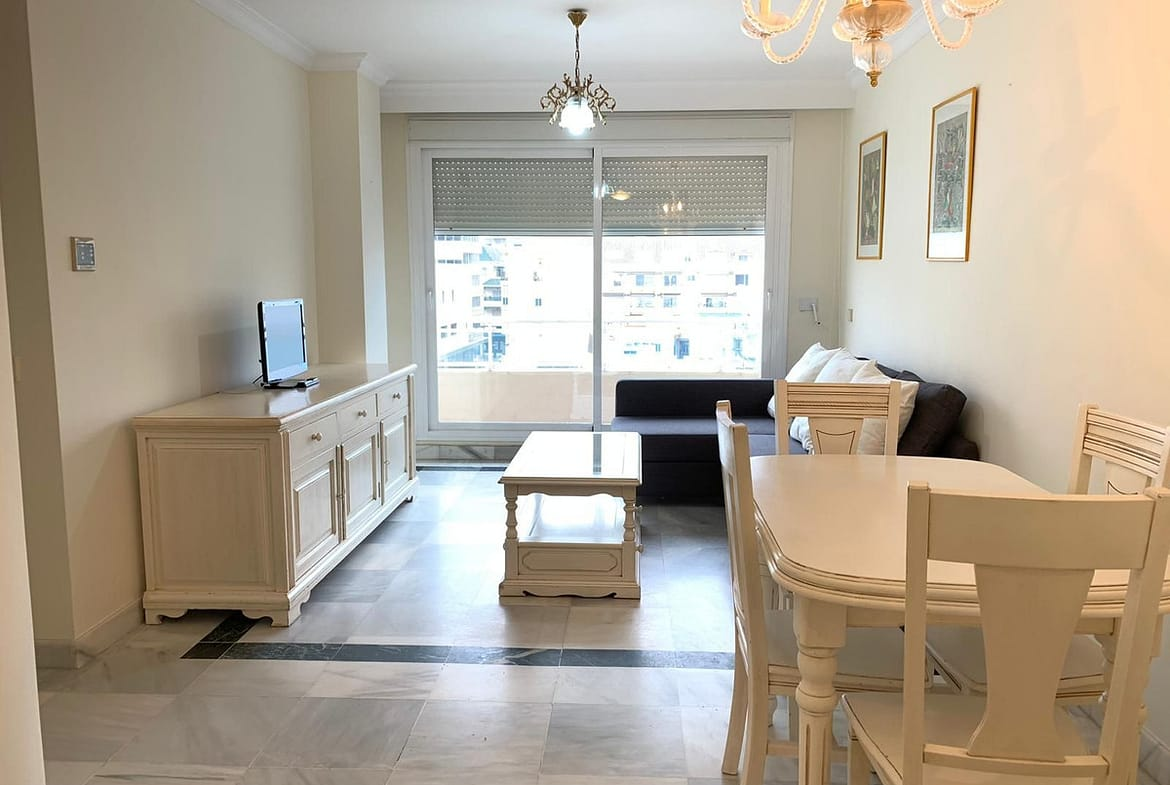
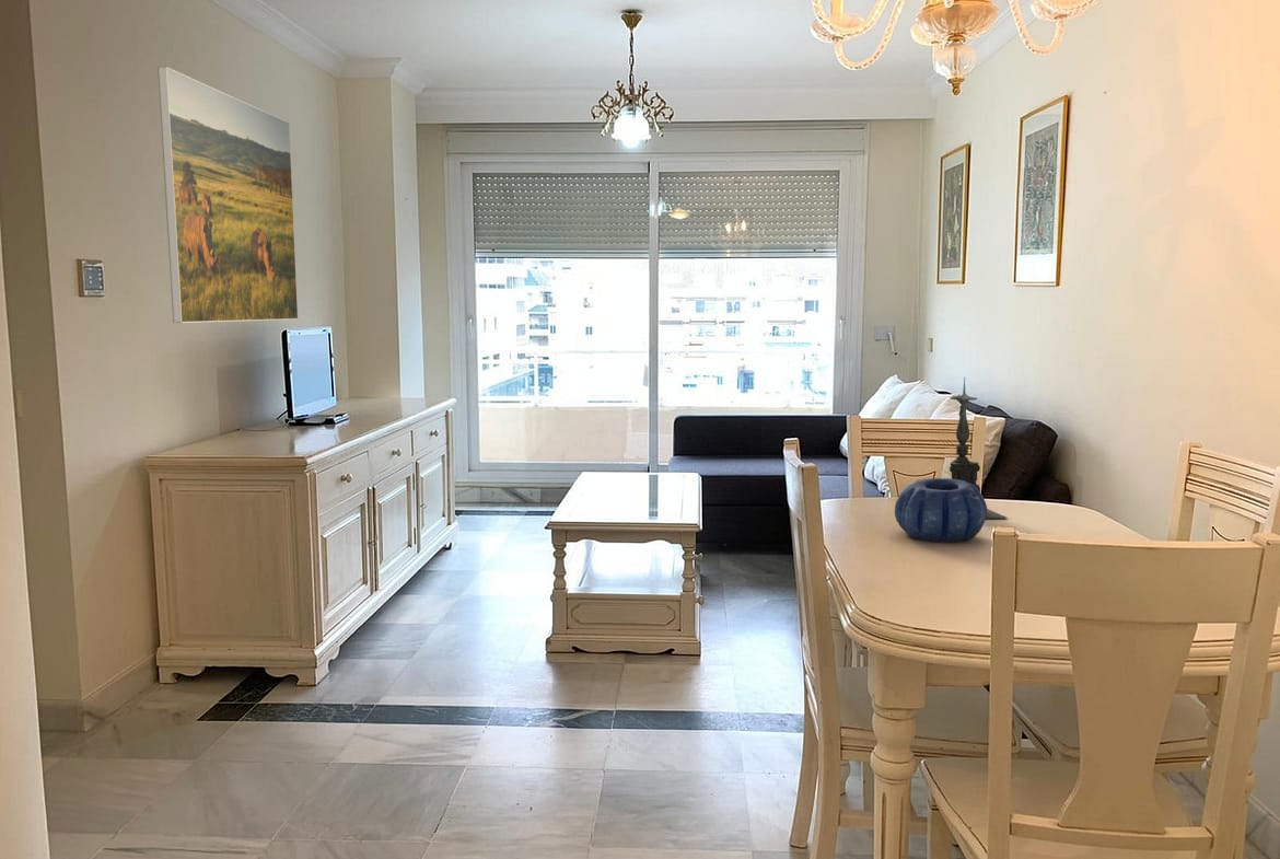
+ candle holder [949,376,1008,520]
+ decorative bowl [894,477,988,543]
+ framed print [156,66,300,324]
